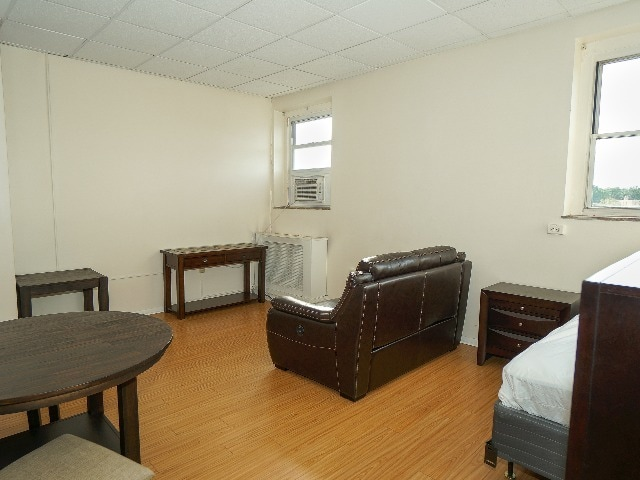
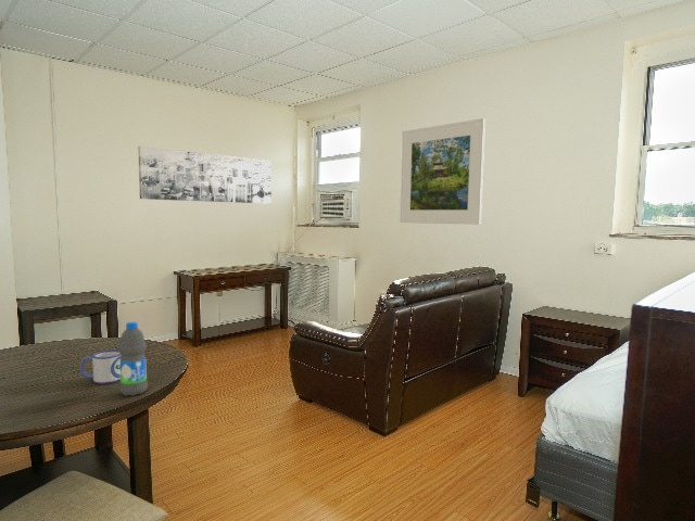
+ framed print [399,117,486,226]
+ wall art [137,145,273,205]
+ mug [79,348,122,385]
+ water bottle [117,321,149,397]
